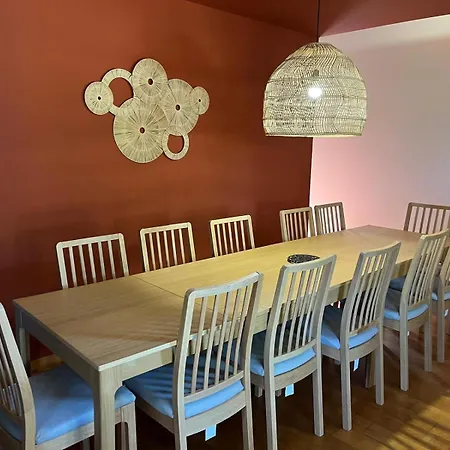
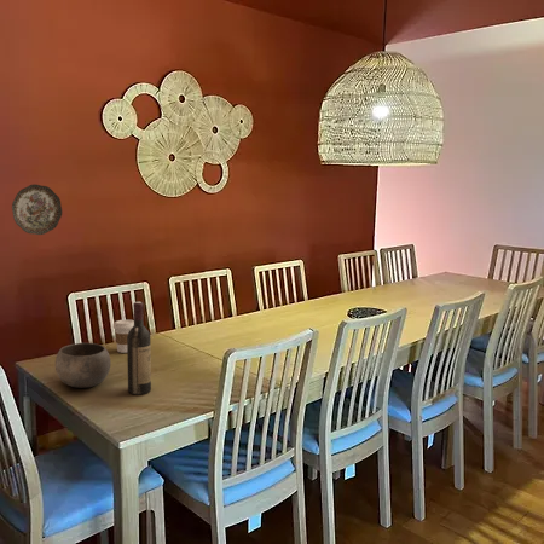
+ wine bottle [126,301,152,395]
+ coffee cup [112,319,134,354]
+ decorative plate [11,183,63,236]
+ bowl [54,342,112,389]
